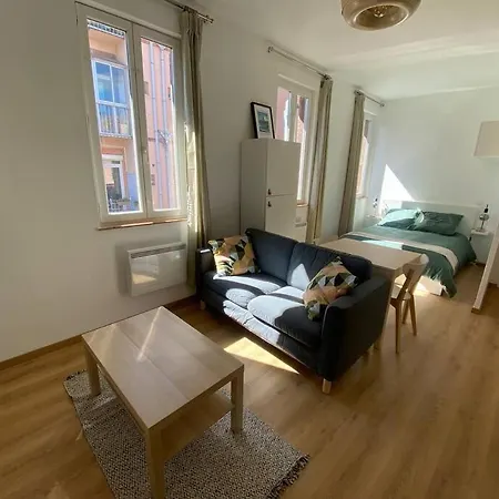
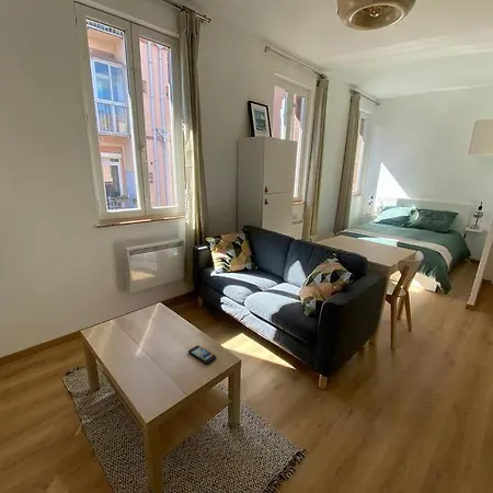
+ smartphone [187,344,217,365]
